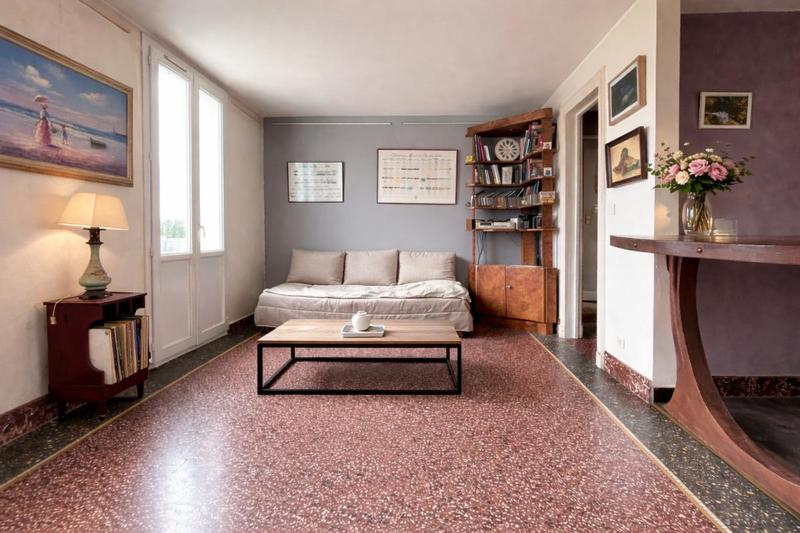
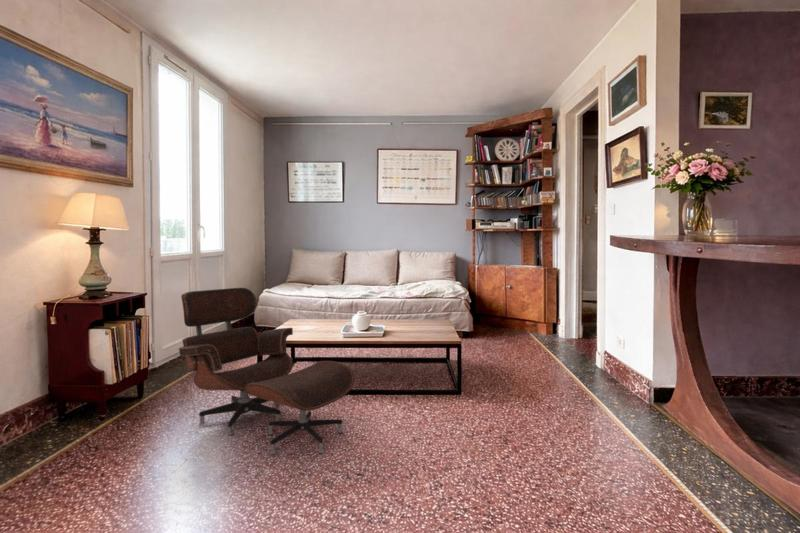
+ lounge chair [177,287,356,455]
